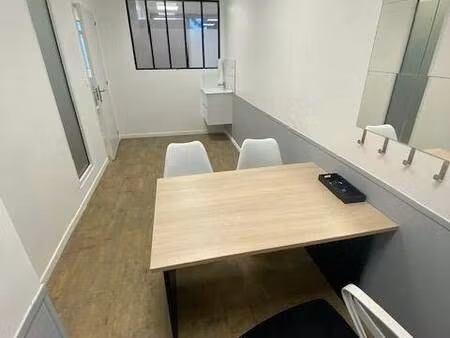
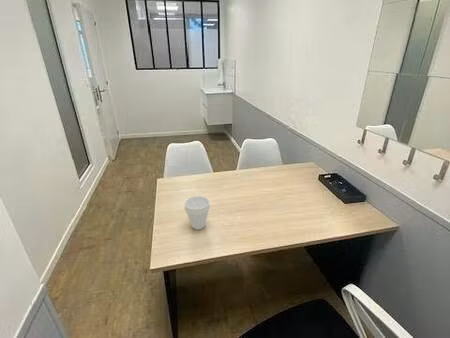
+ cup [183,195,211,231]
